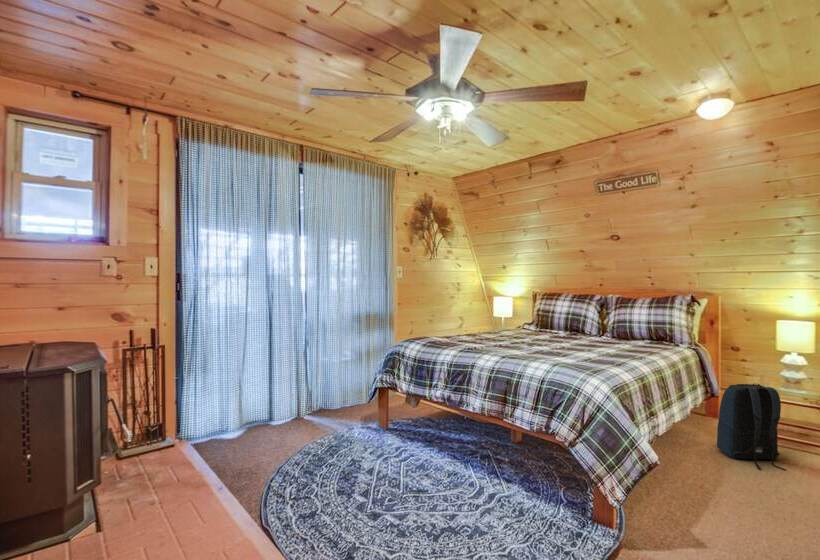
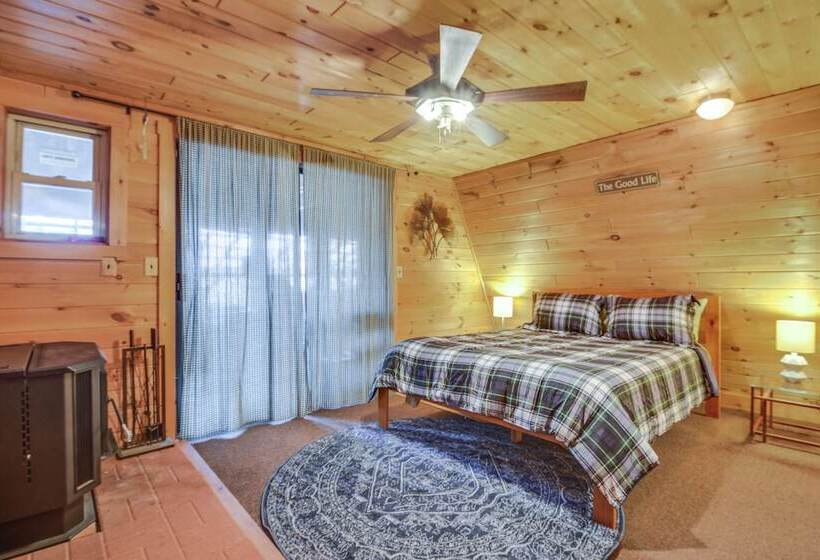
- backpack [716,382,787,471]
